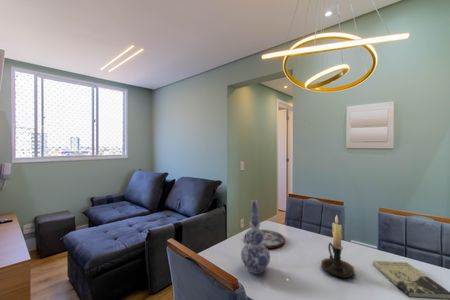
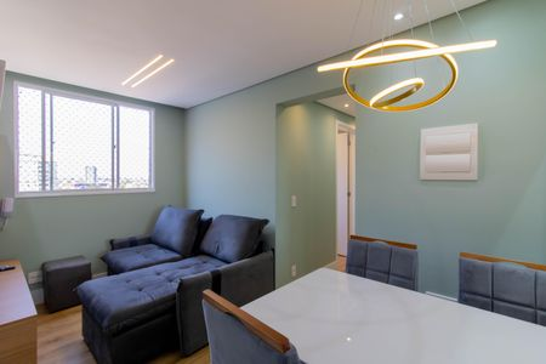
- book [372,260,450,300]
- plate [243,229,286,249]
- candle holder [320,214,356,279]
- vase [240,199,271,275]
